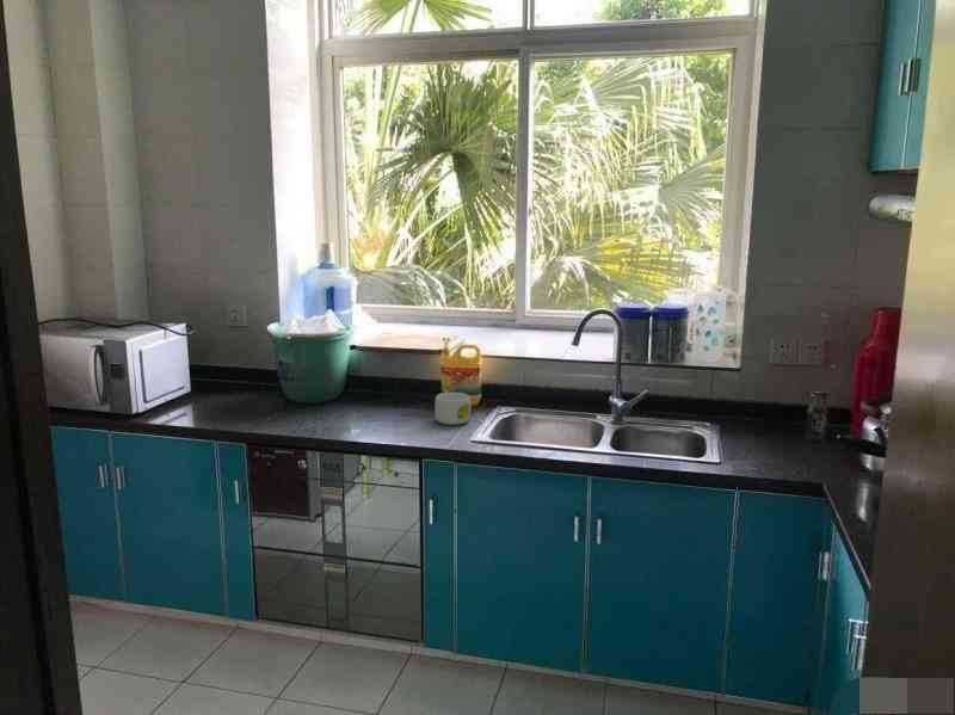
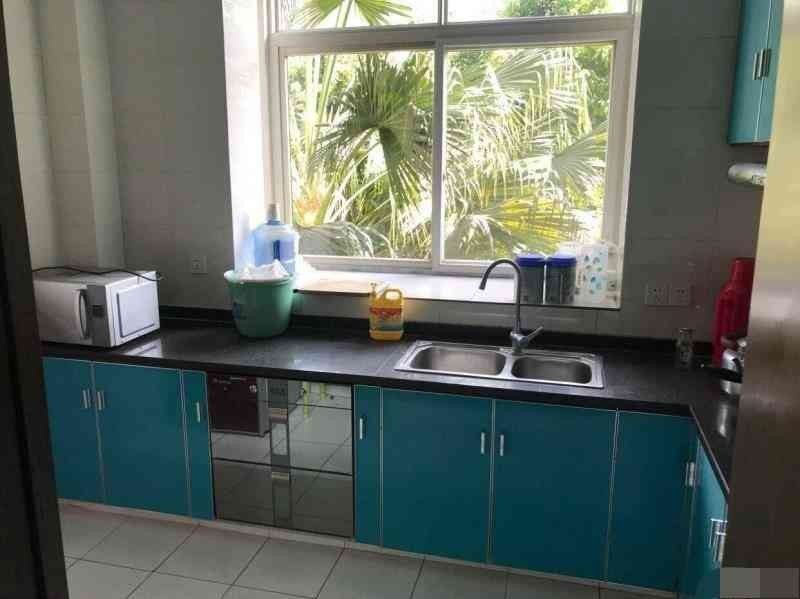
- mug [433,392,473,426]
